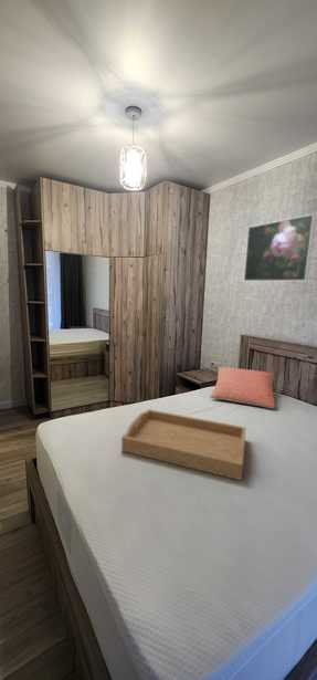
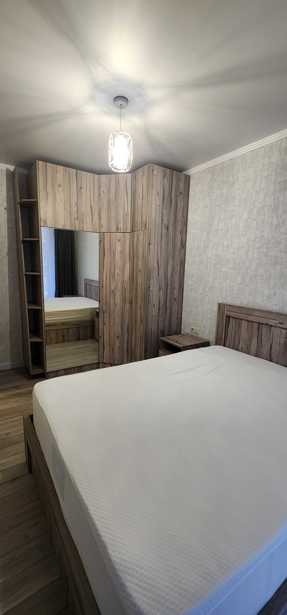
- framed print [243,213,317,282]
- pillow [210,366,276,409]
- serving tray [120,408,246,481]
